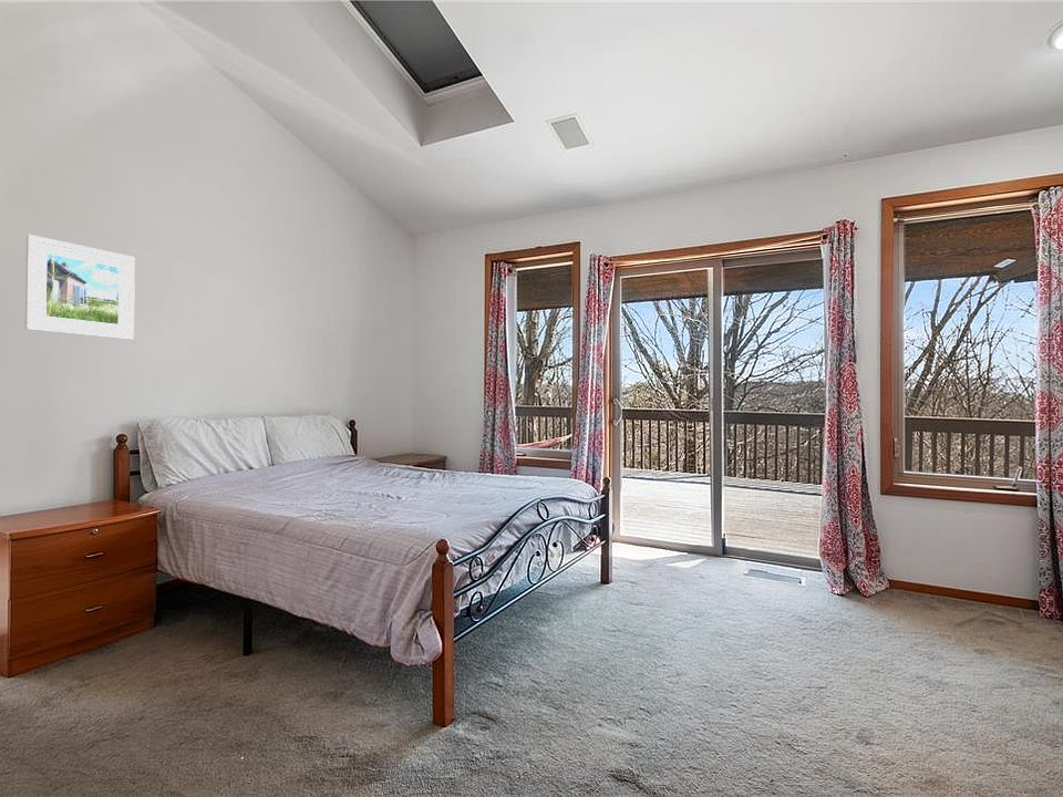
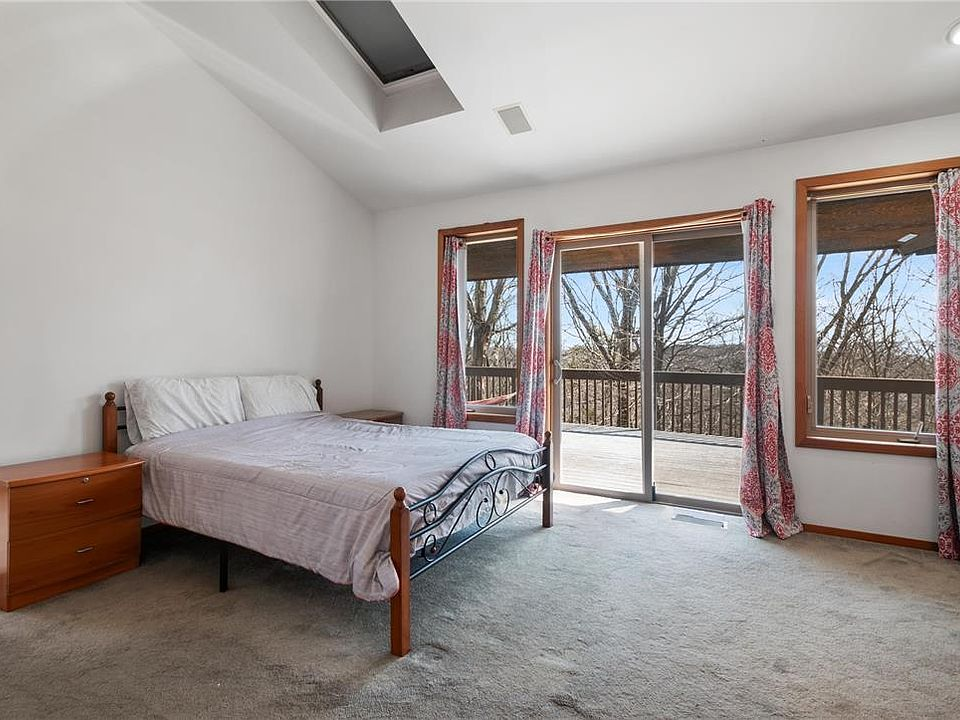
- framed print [24,234,136,341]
